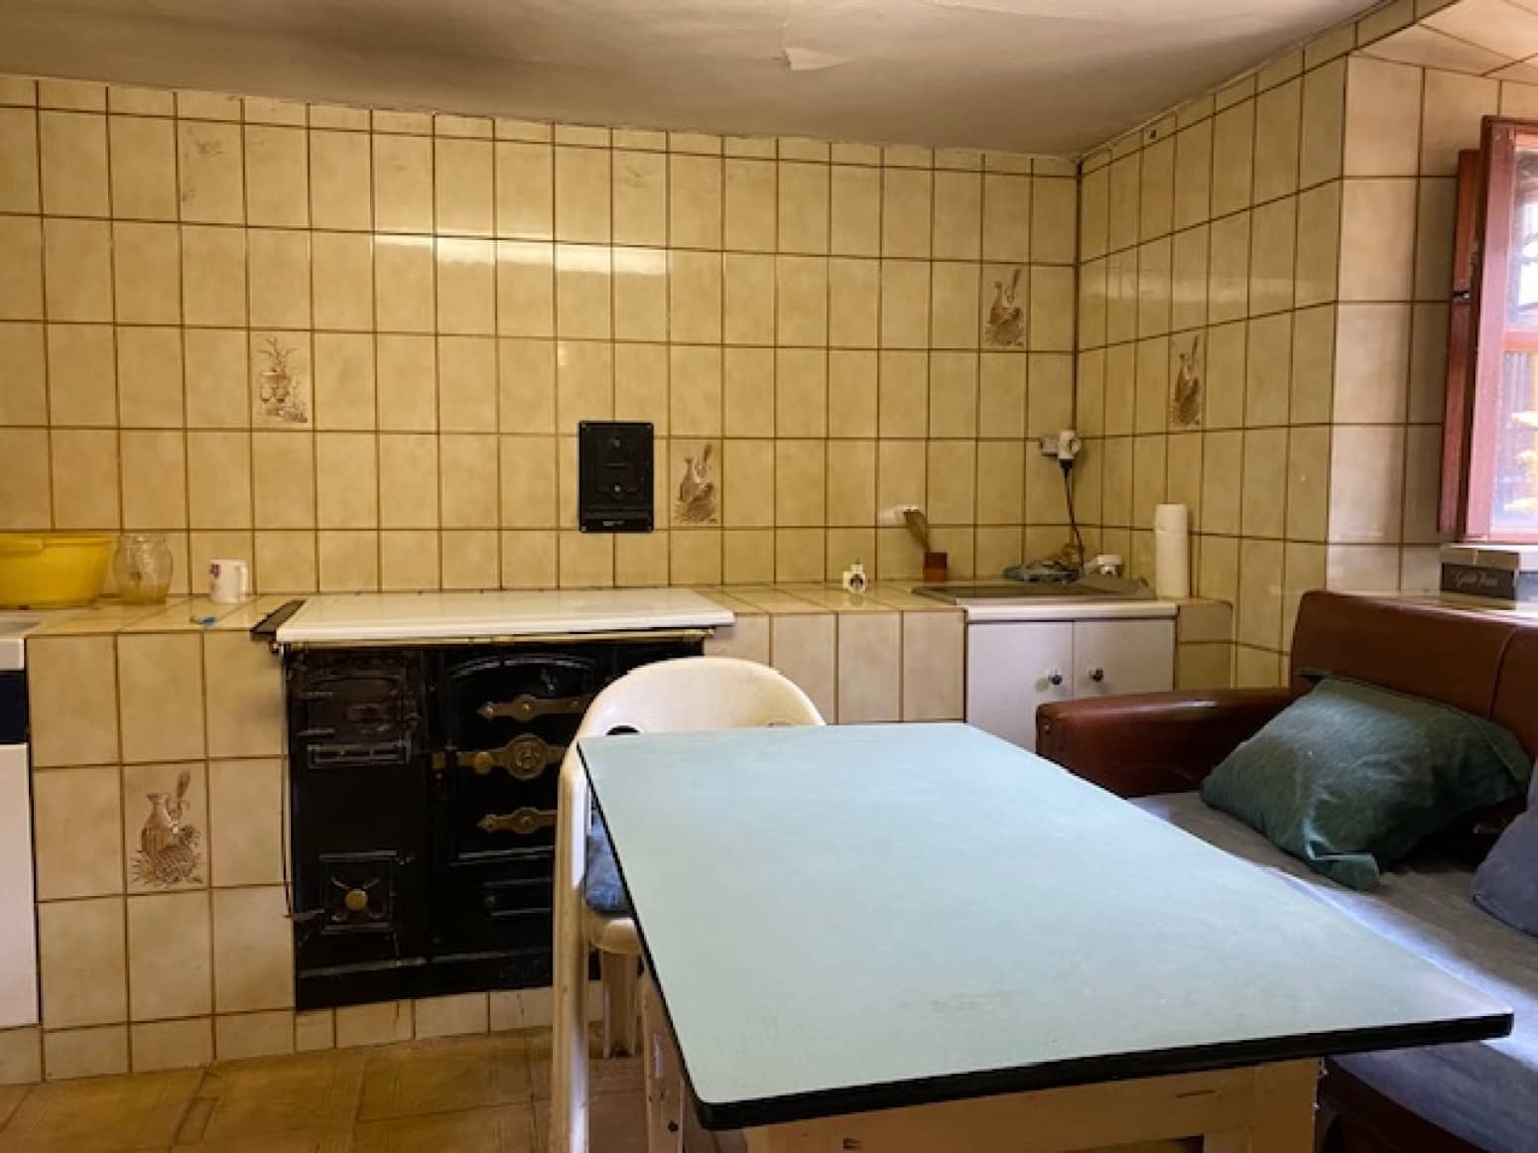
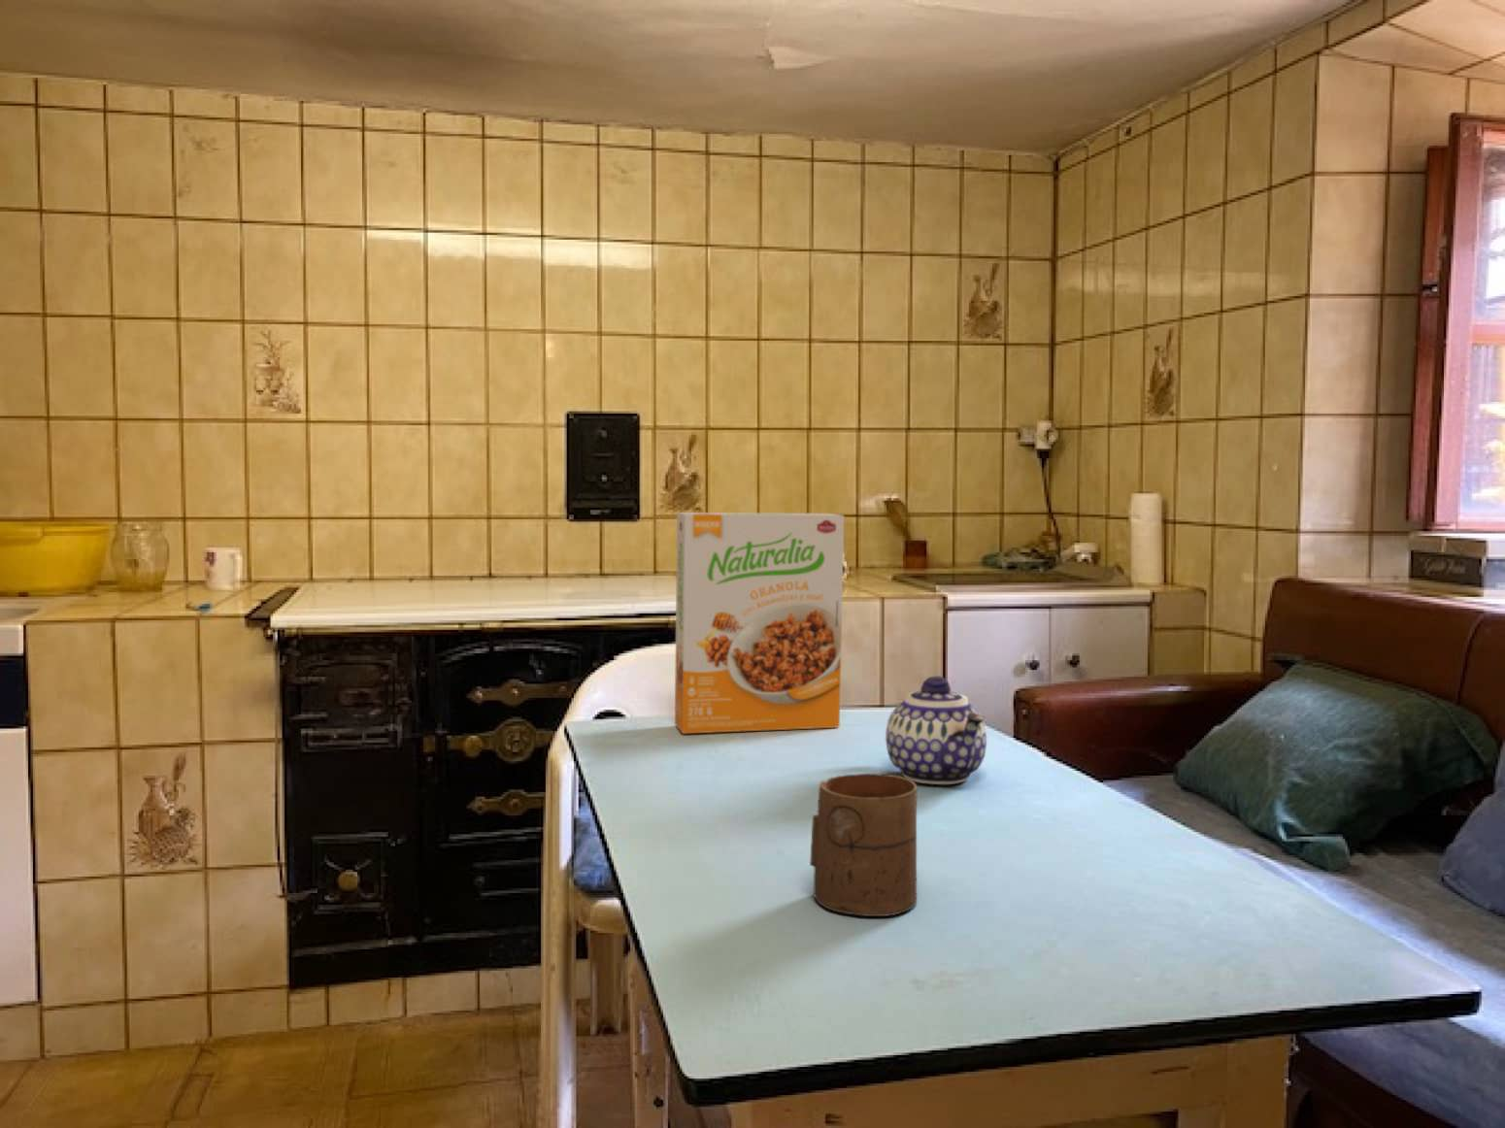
+ cup [809,773,918,917]
+ cereal box [674,512,845,735]
+ teapot [884,675,987,786]
